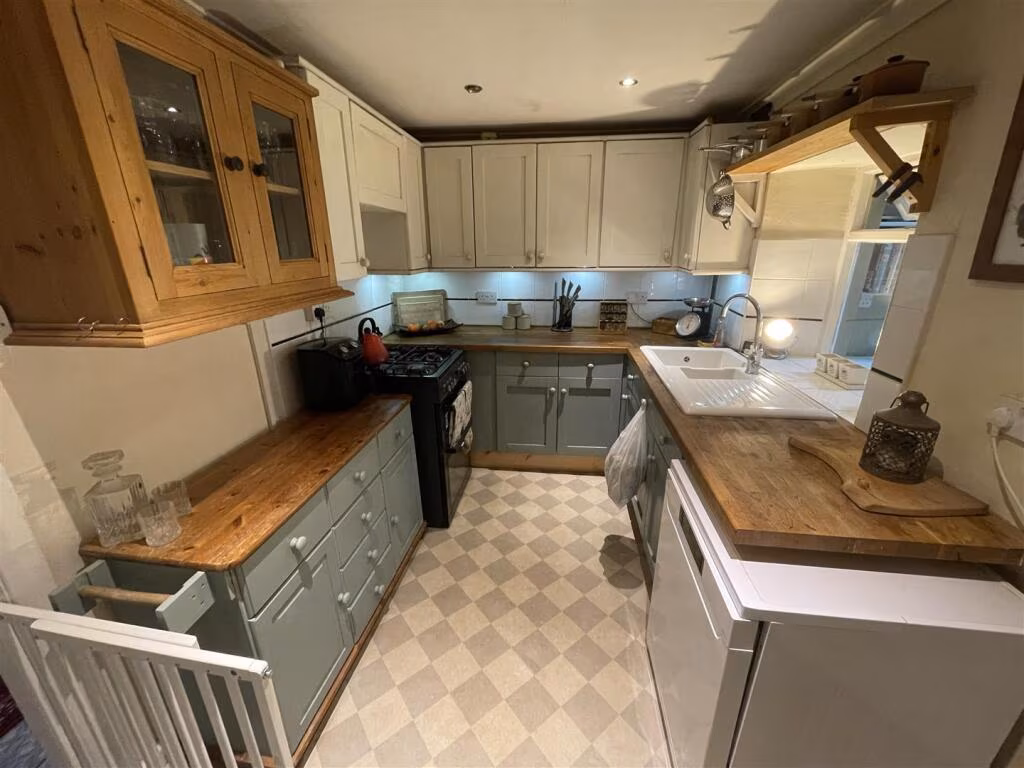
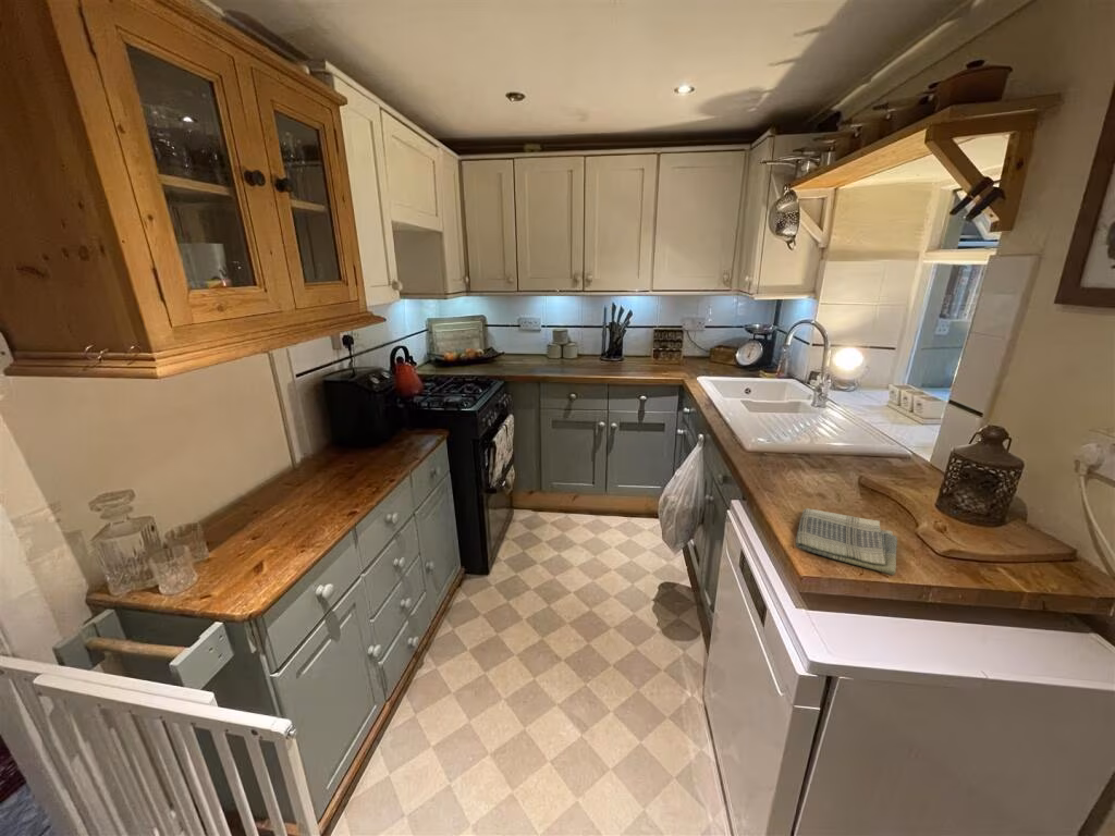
+ dish towel [795,507,898,576]
